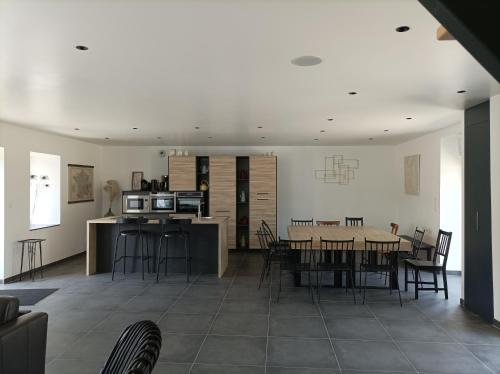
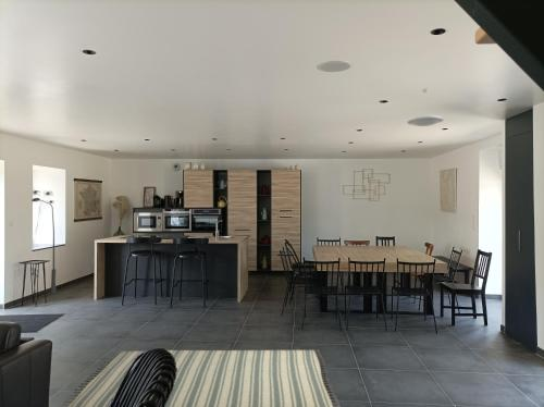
+ rug [60,348,342,407]
+ pendant light [406,88,444,127]
+ floor lamp [30,197,58,295]
